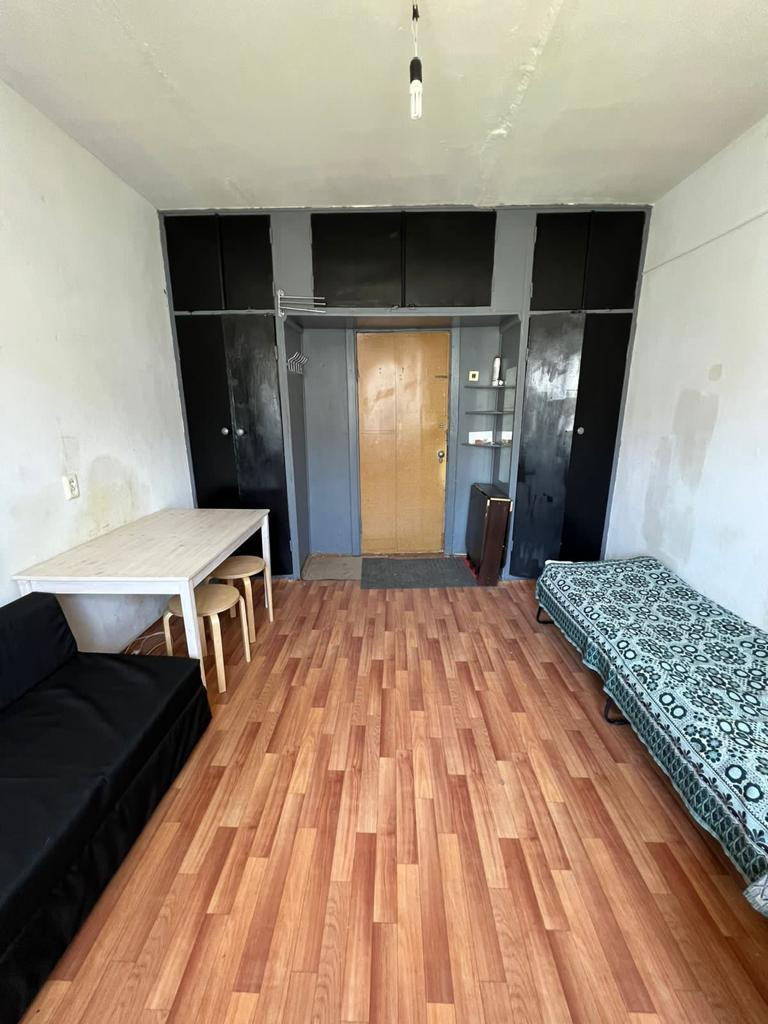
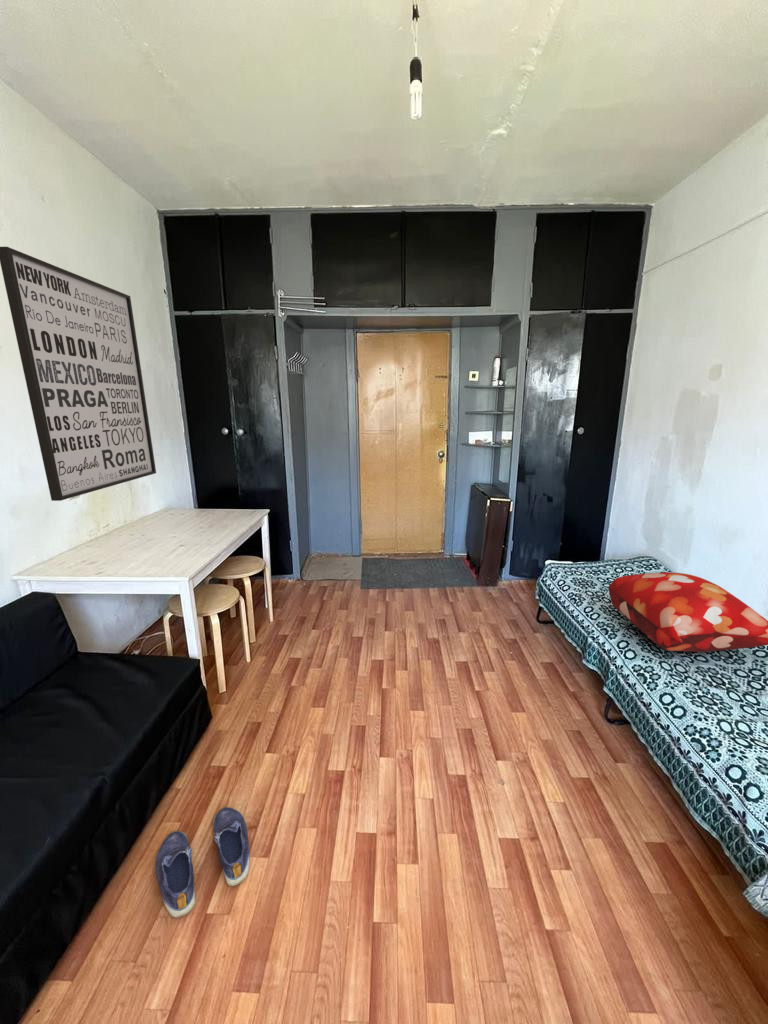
+ decorative pillow [607,571,768,653]
+ wall art [0,246,157,502]
+ shoe [155,806,251,919]
